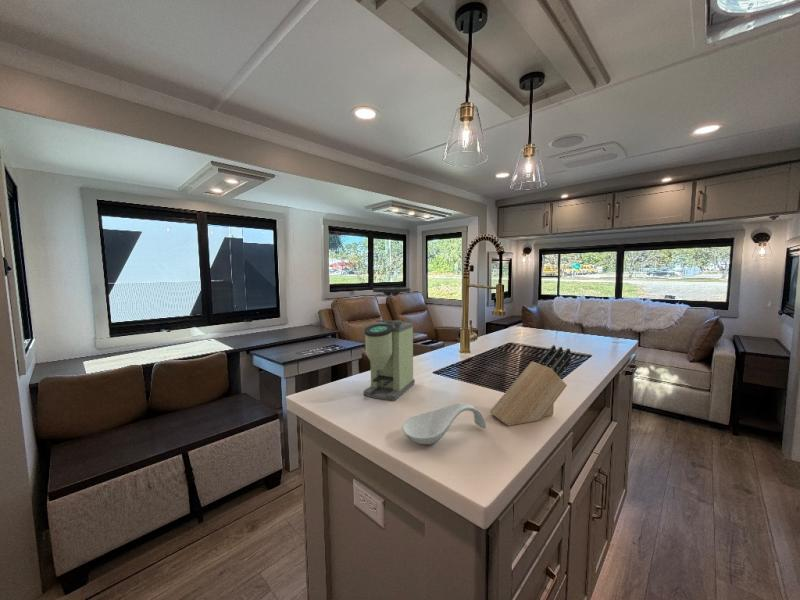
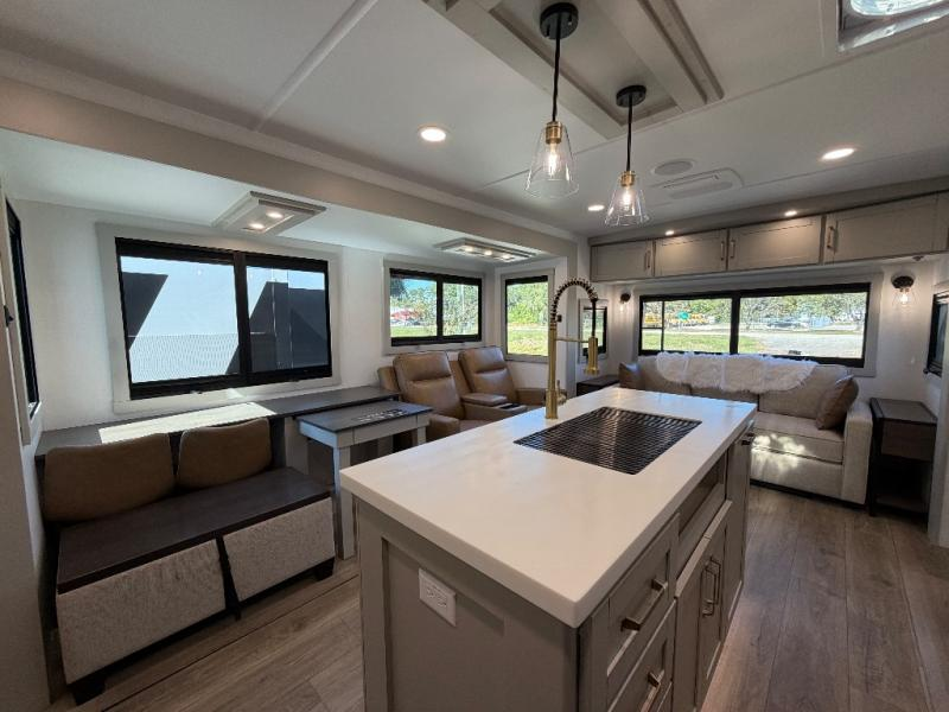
- coffee grinder [363,287,416,402]
- knife block [489,344,572,427]
- spoon rest [401,402,487,446]
